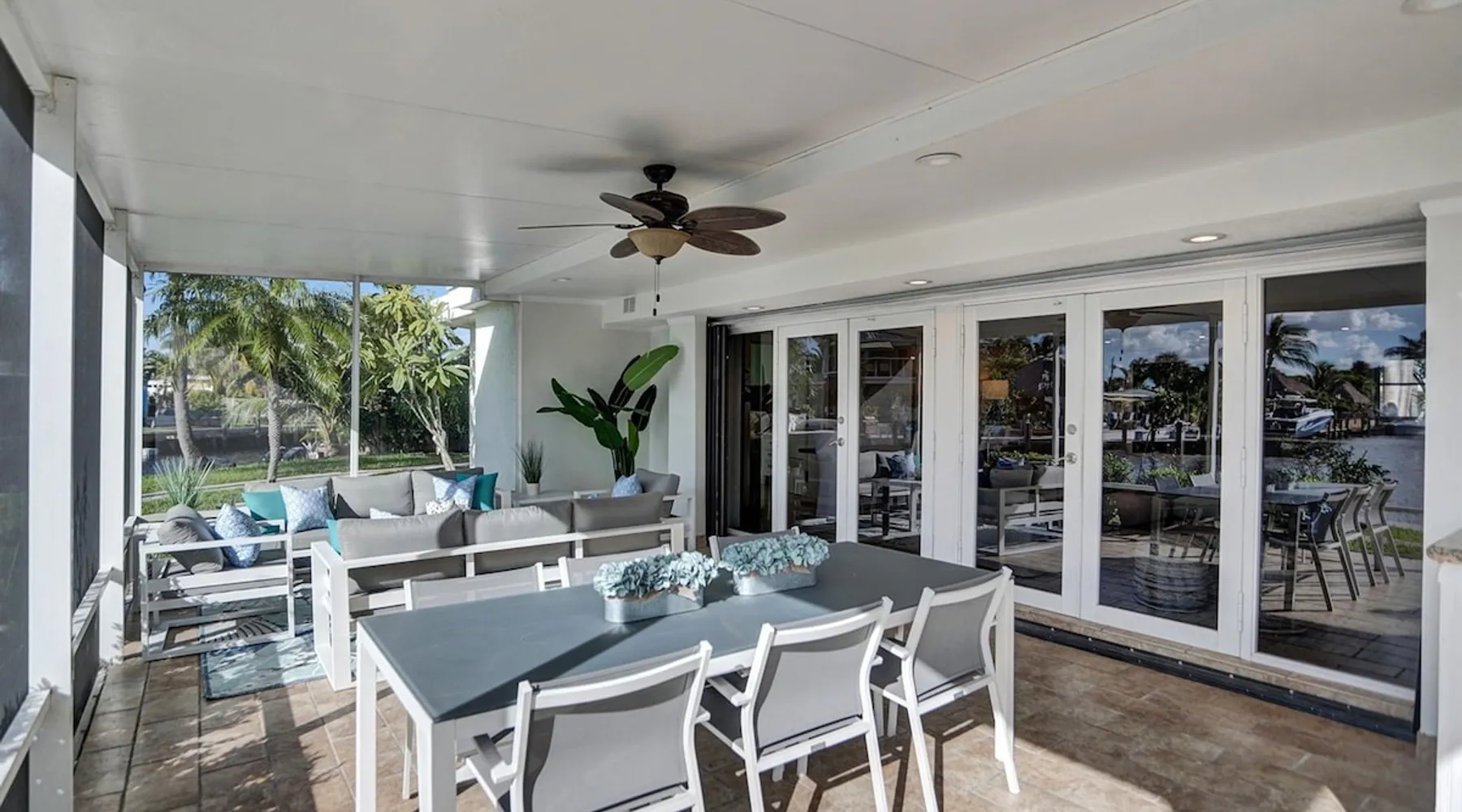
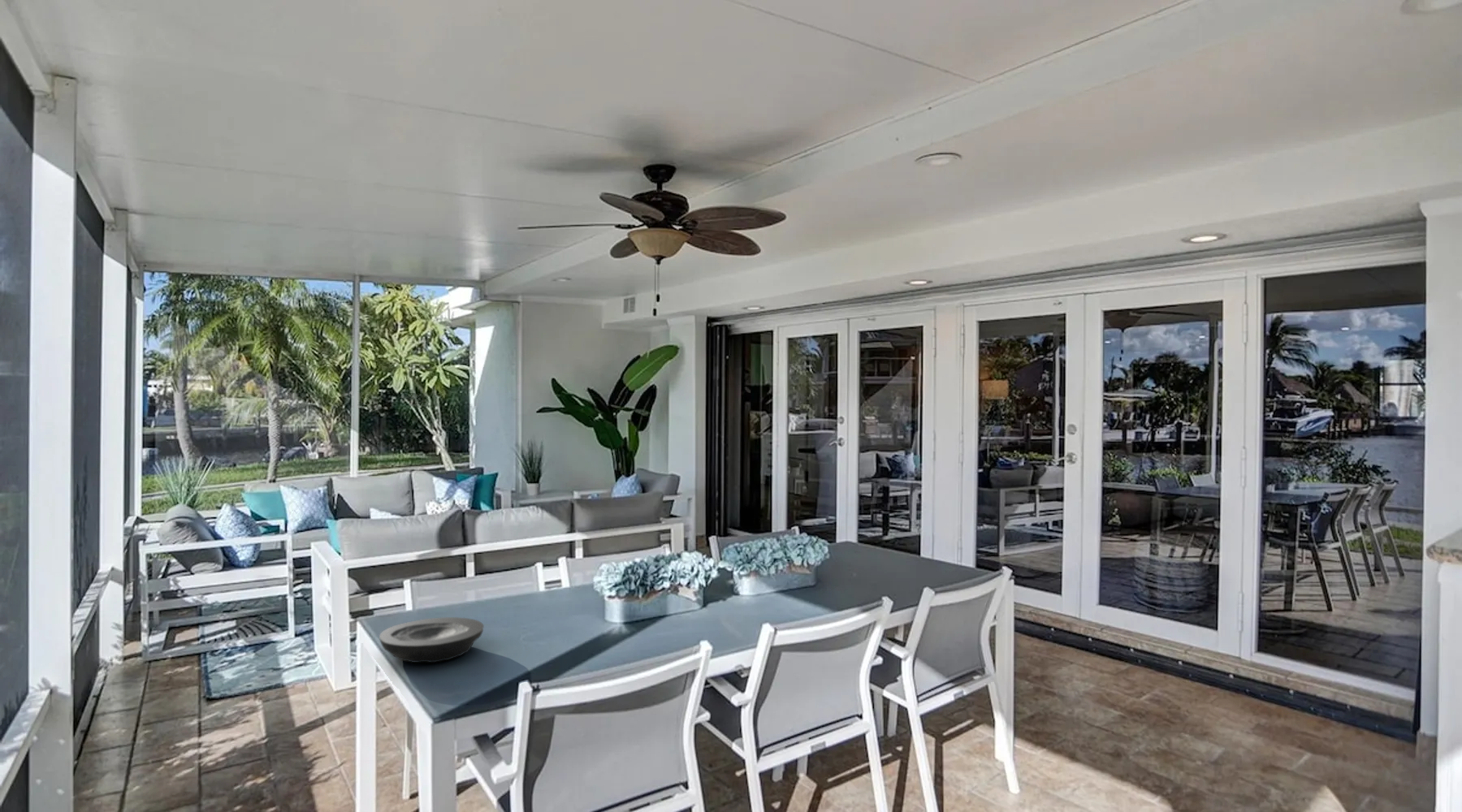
+ plate [378,616,485,663]
